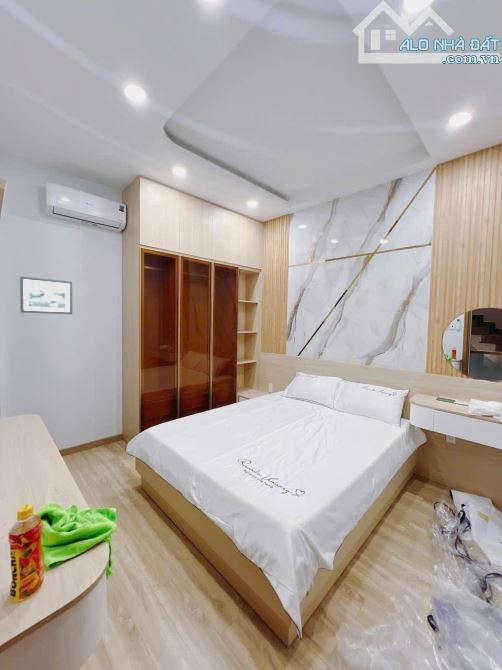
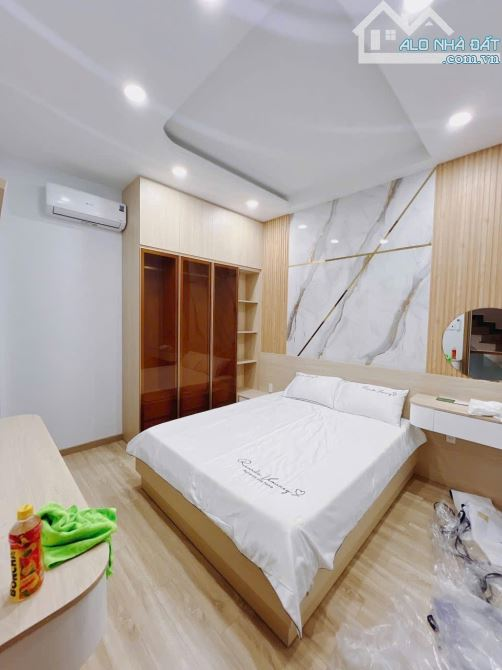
- picture frame [19,275,73,315]
